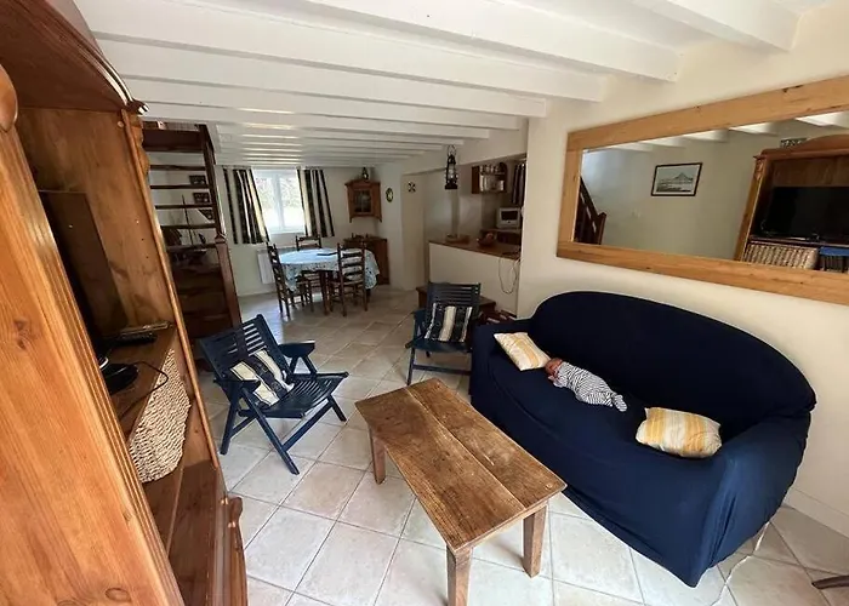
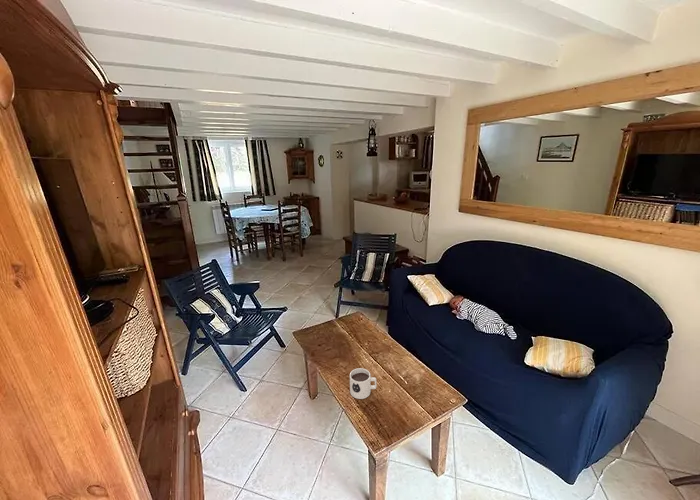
+ mug [349,367,377,400]
